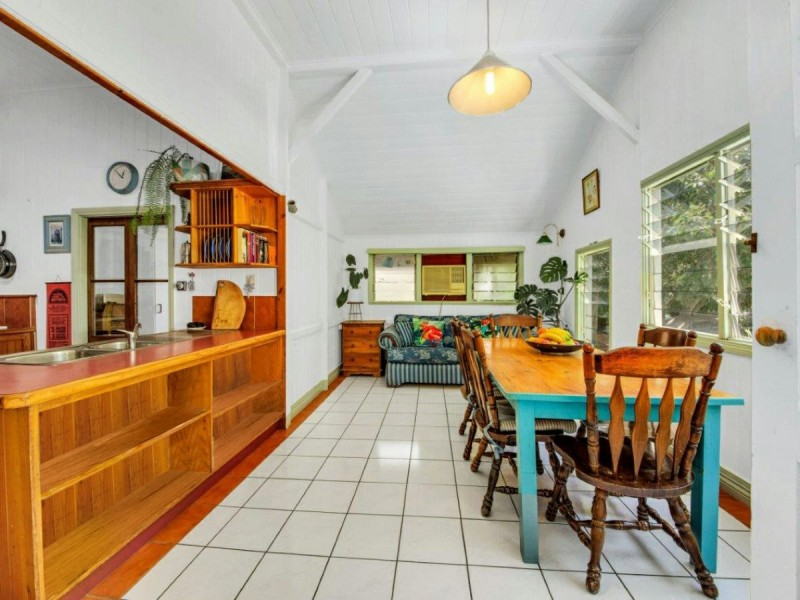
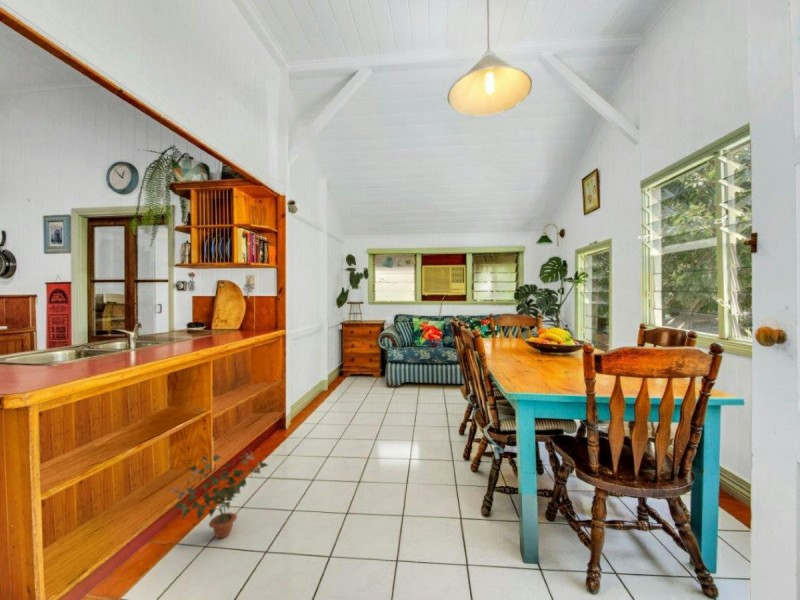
+ potted plant [164,450,269,539]
